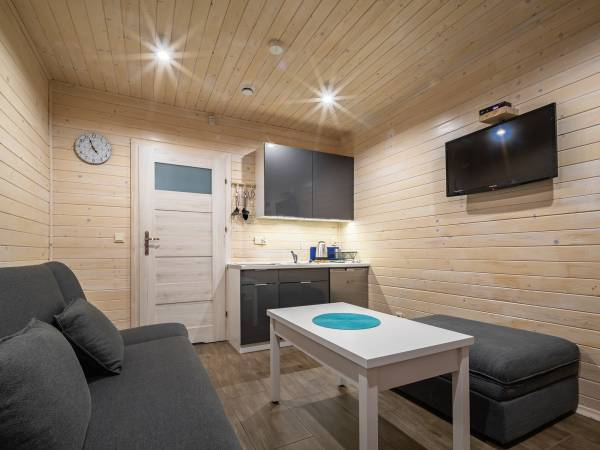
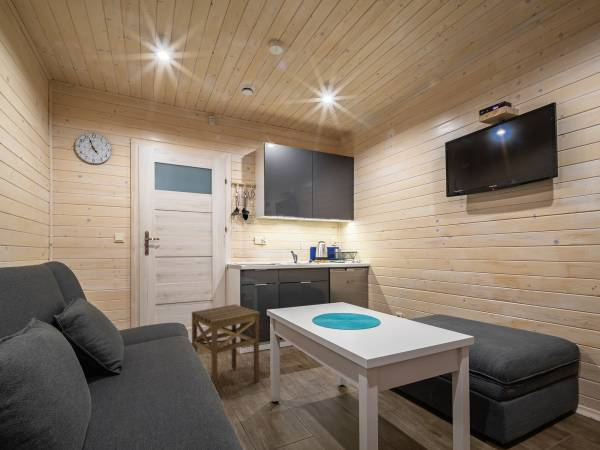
+ side table [191,304,261,391]
